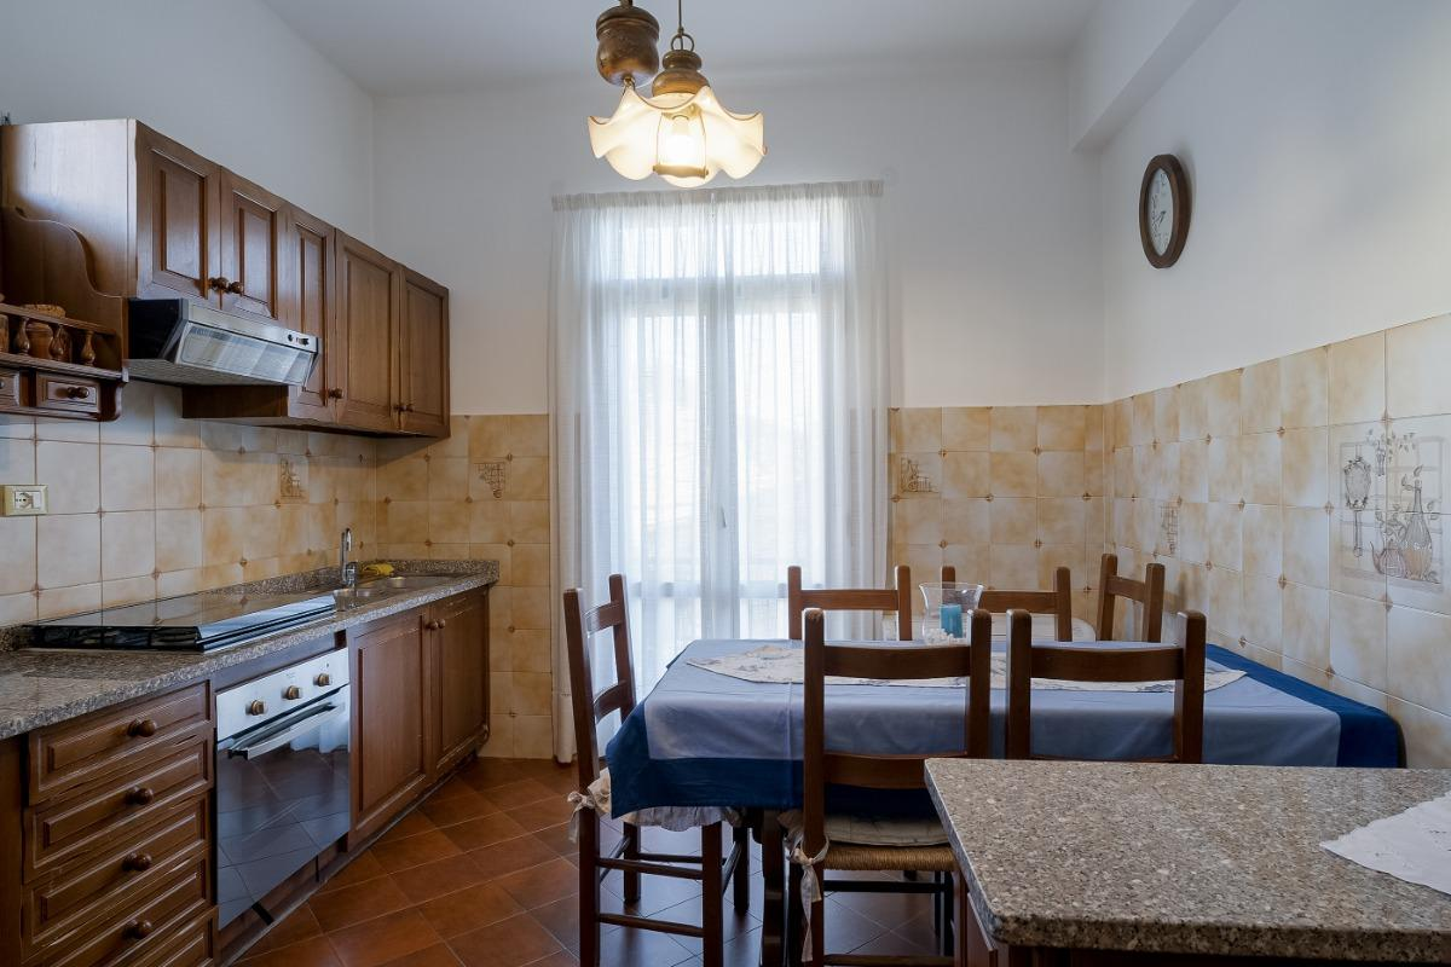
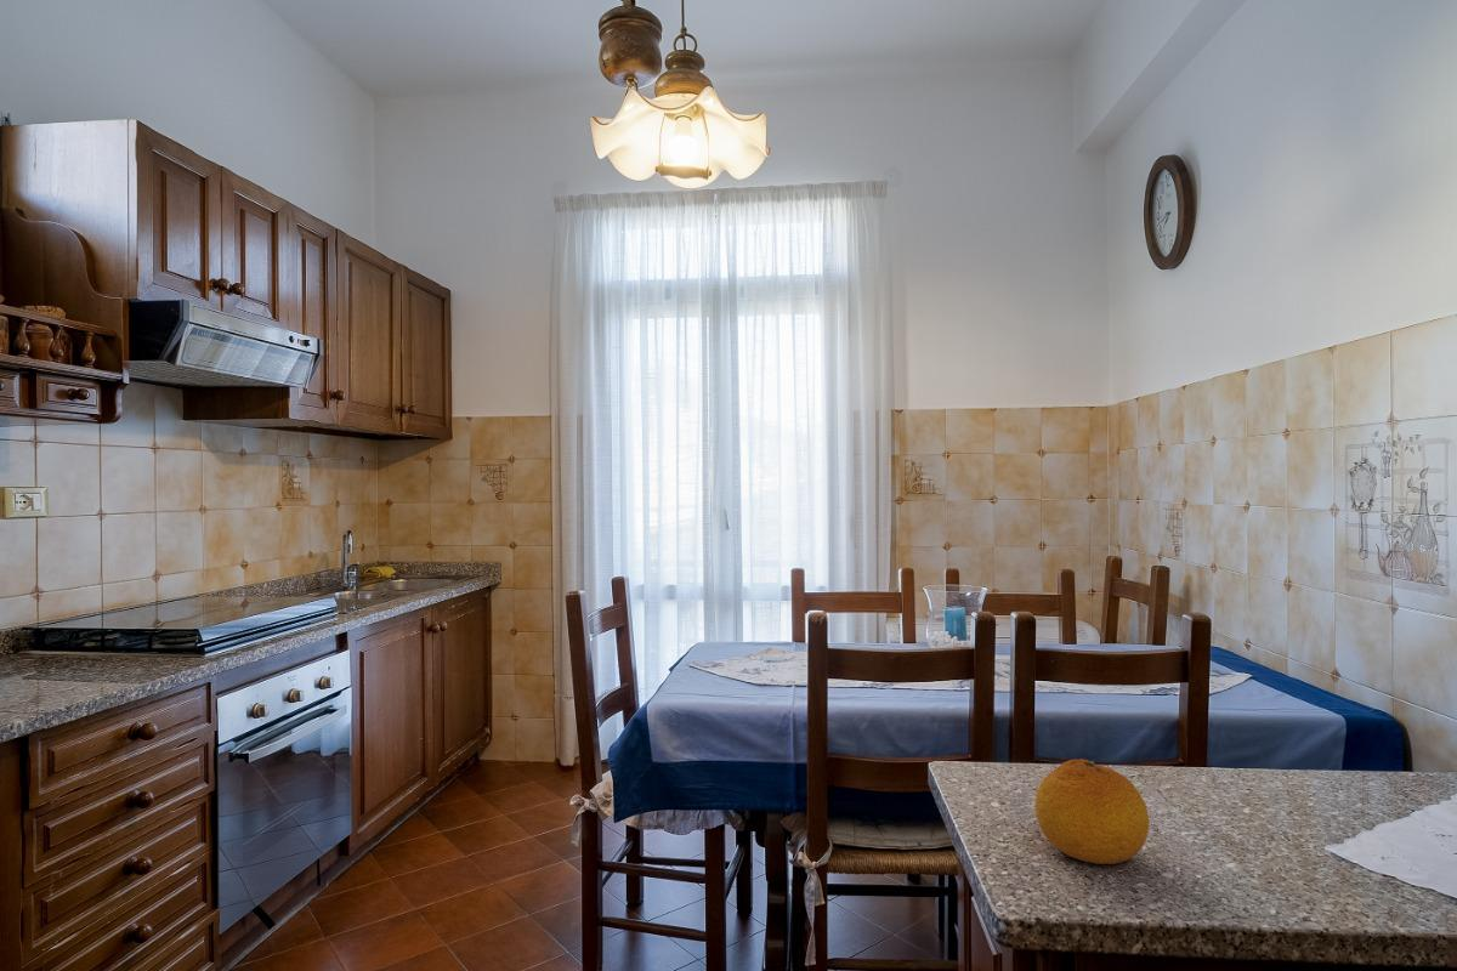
+ fruit [1033,757,1150,865]
